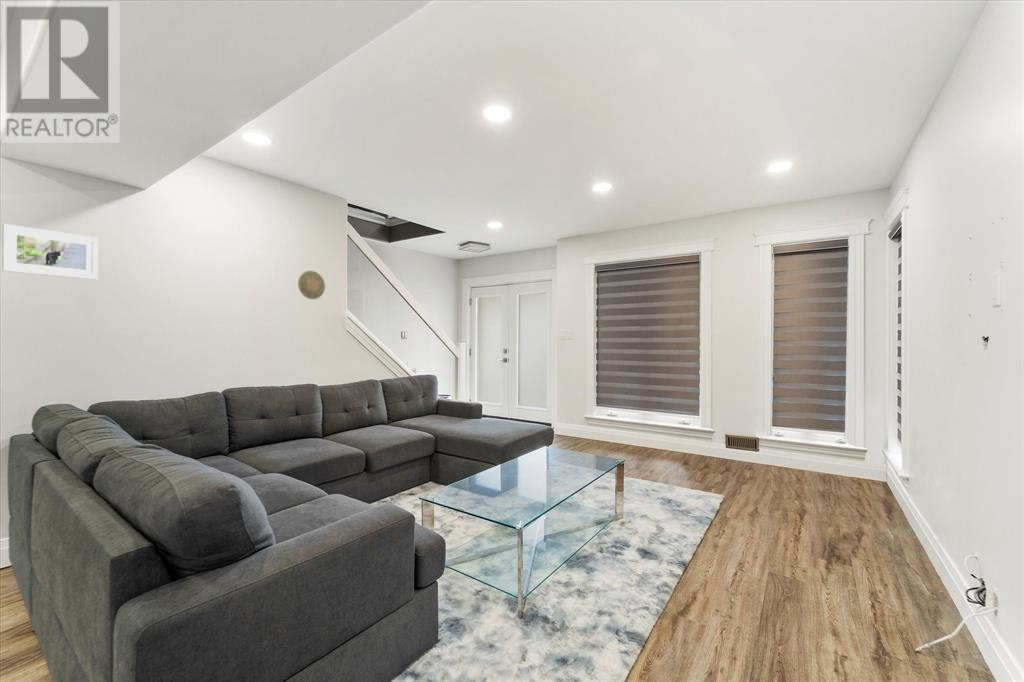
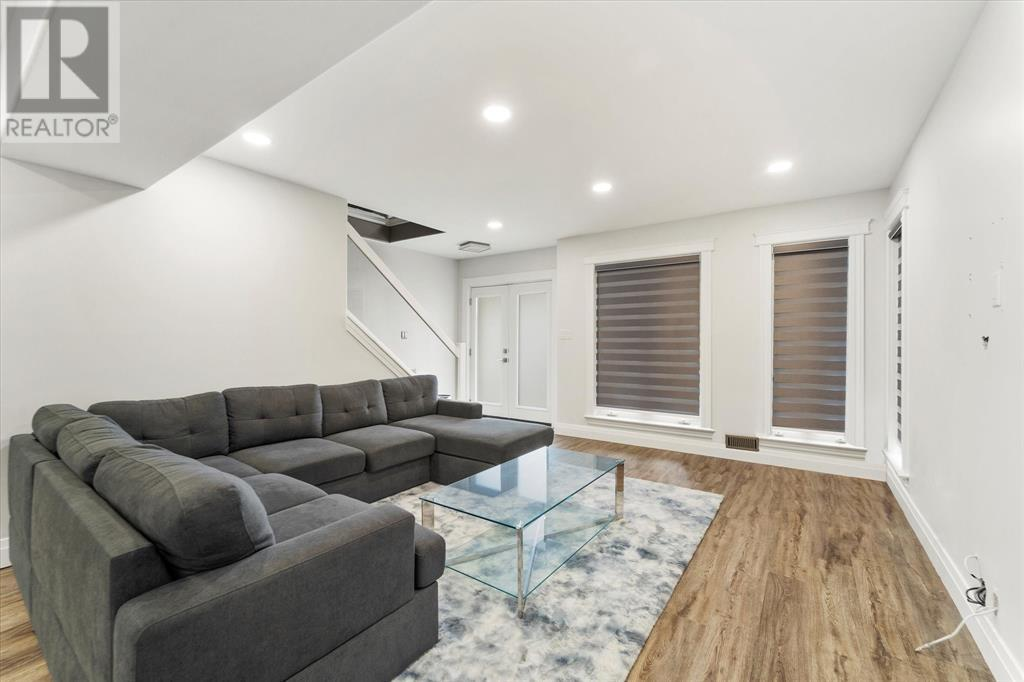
- decorative plate [297,270,326,300]
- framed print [1,223,99,281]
